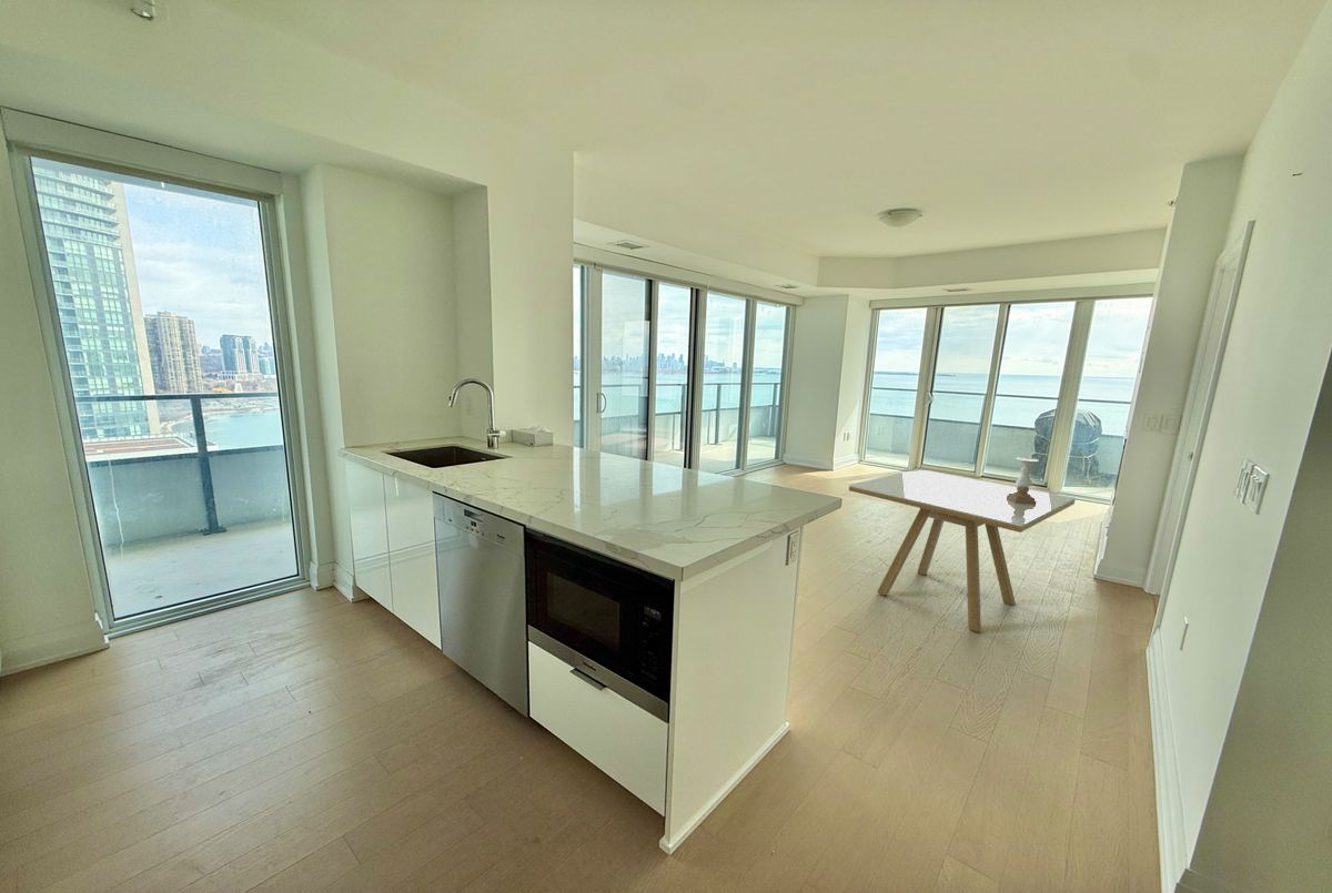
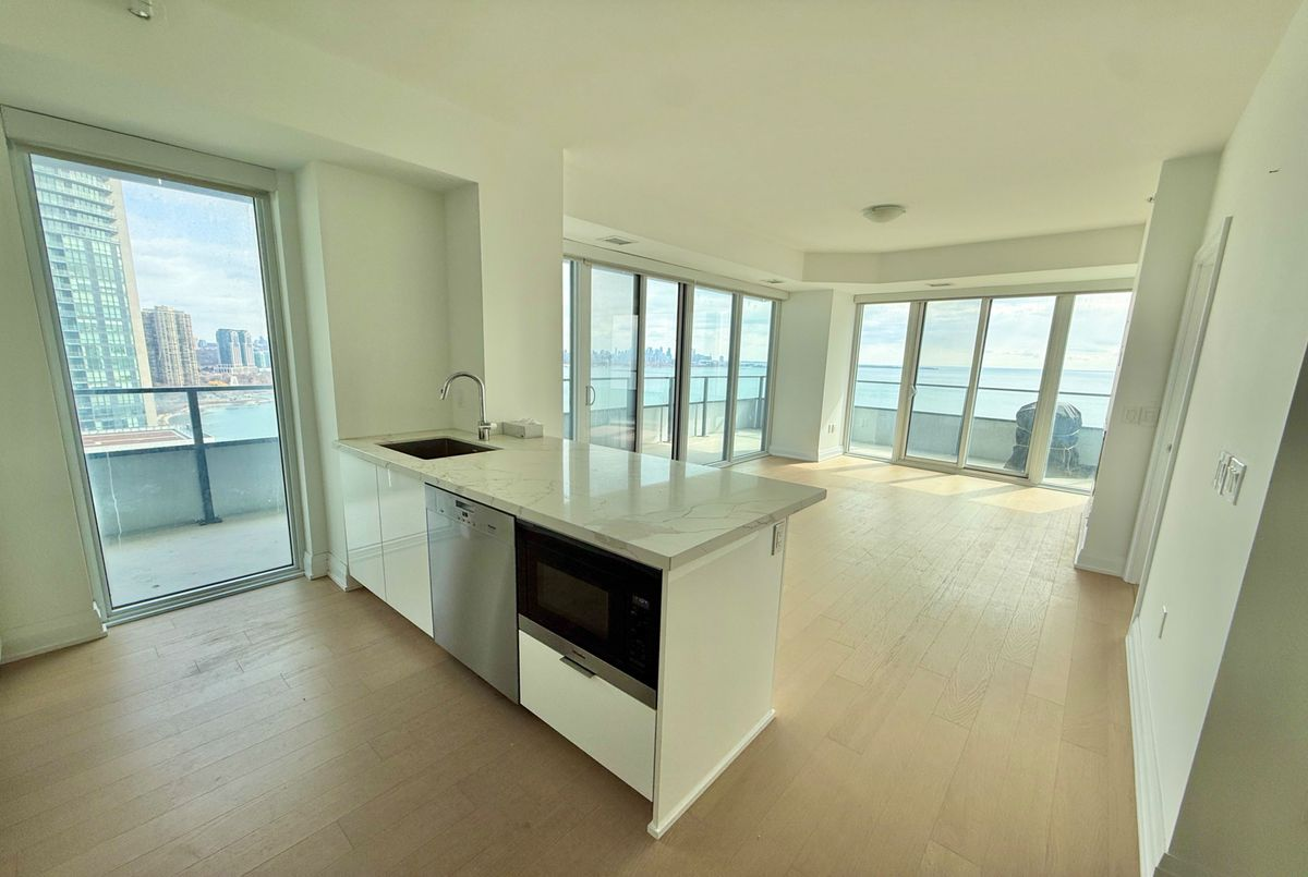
- dining table [848,468,1077,633]
- candle holder [1006,456,1040,505]
